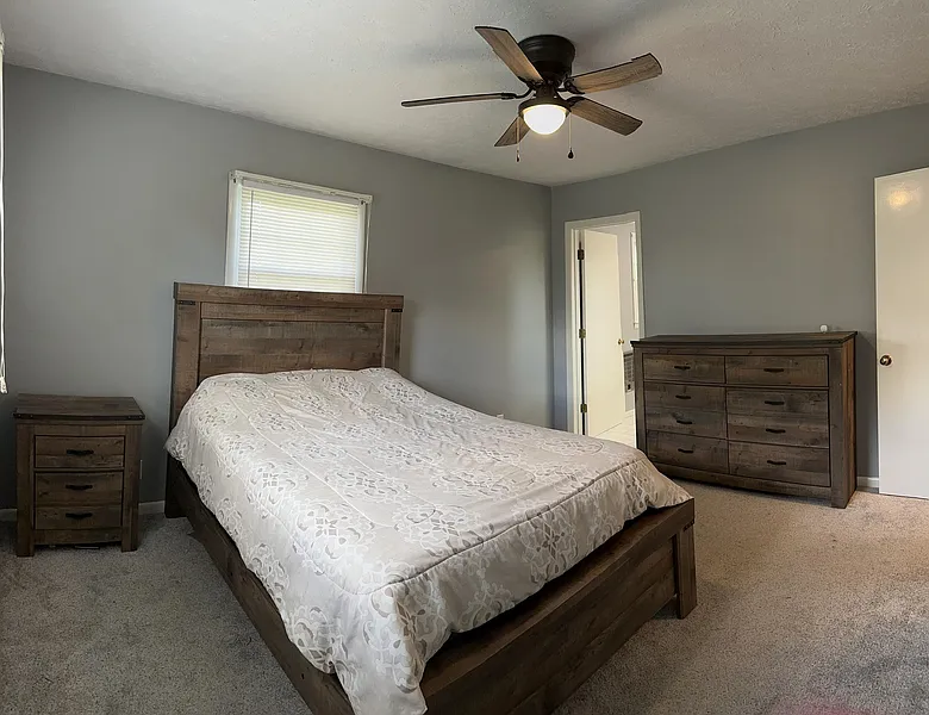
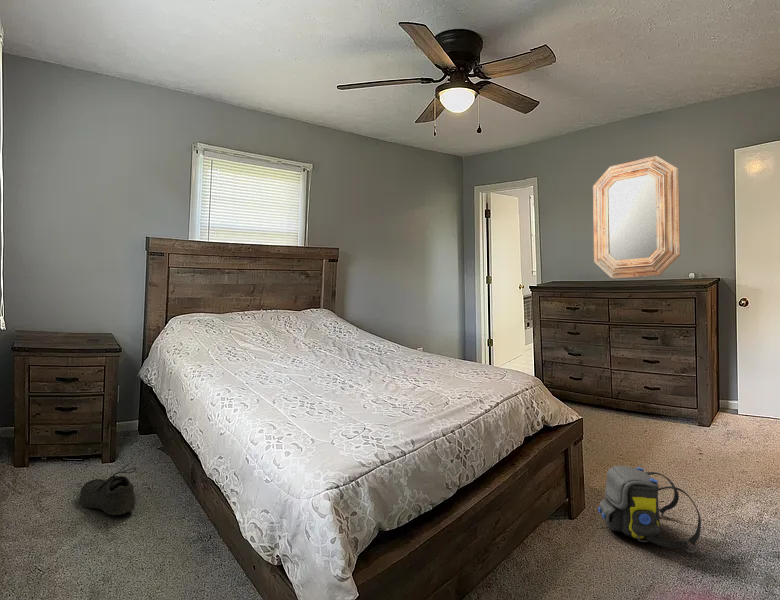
+ shoulder bag [597,465,702,554]
+ home mirror [592,155,681,279]
+ arctic [79,460,137,516]
